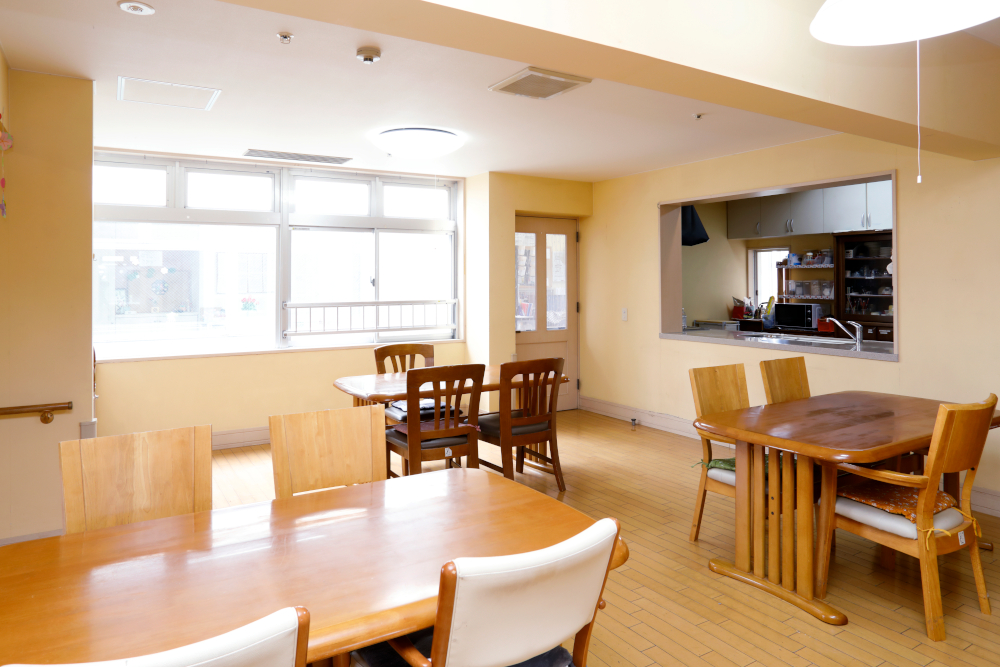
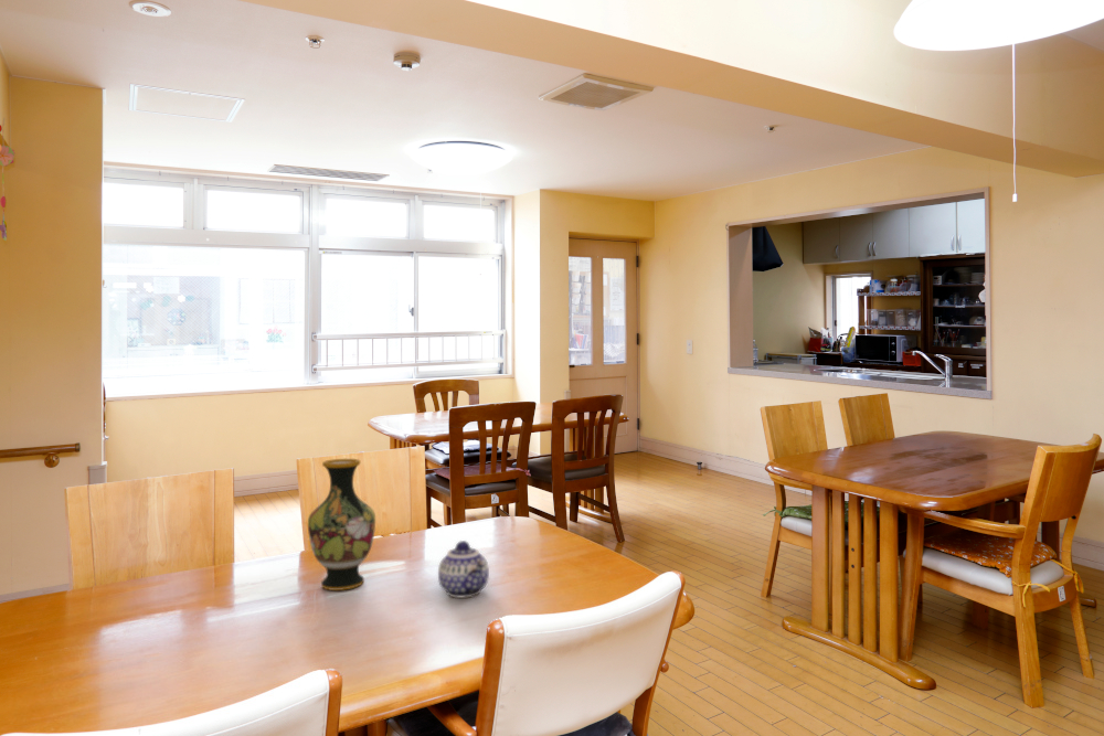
+ vase [307,458,376,591]
+ teapot [437,540,490,598]
